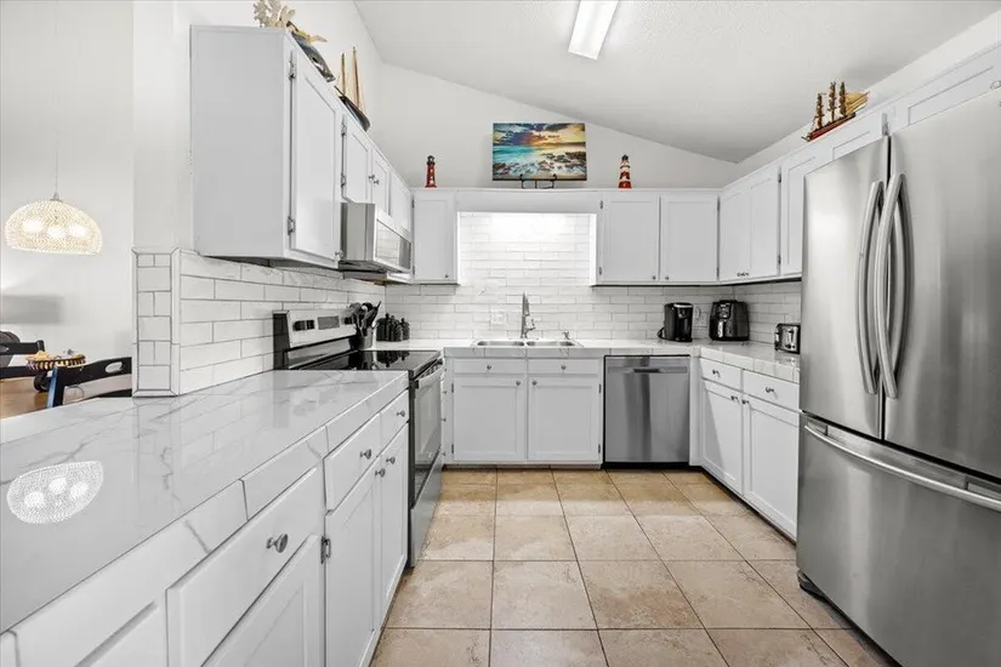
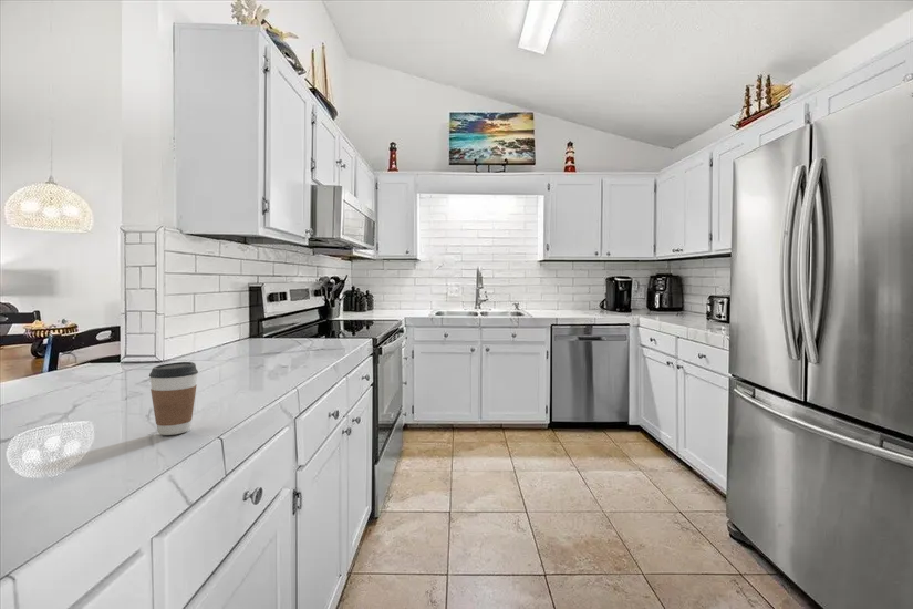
+ coffee cup [148,361,199,436]
